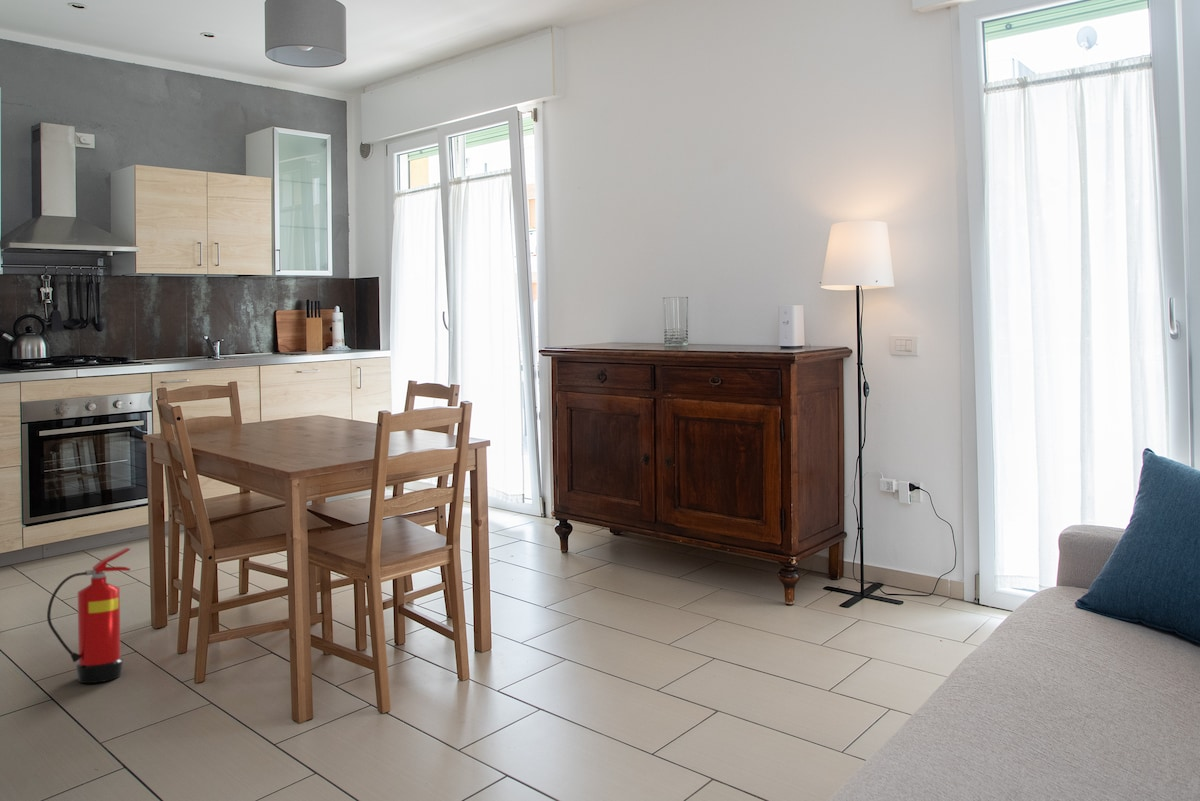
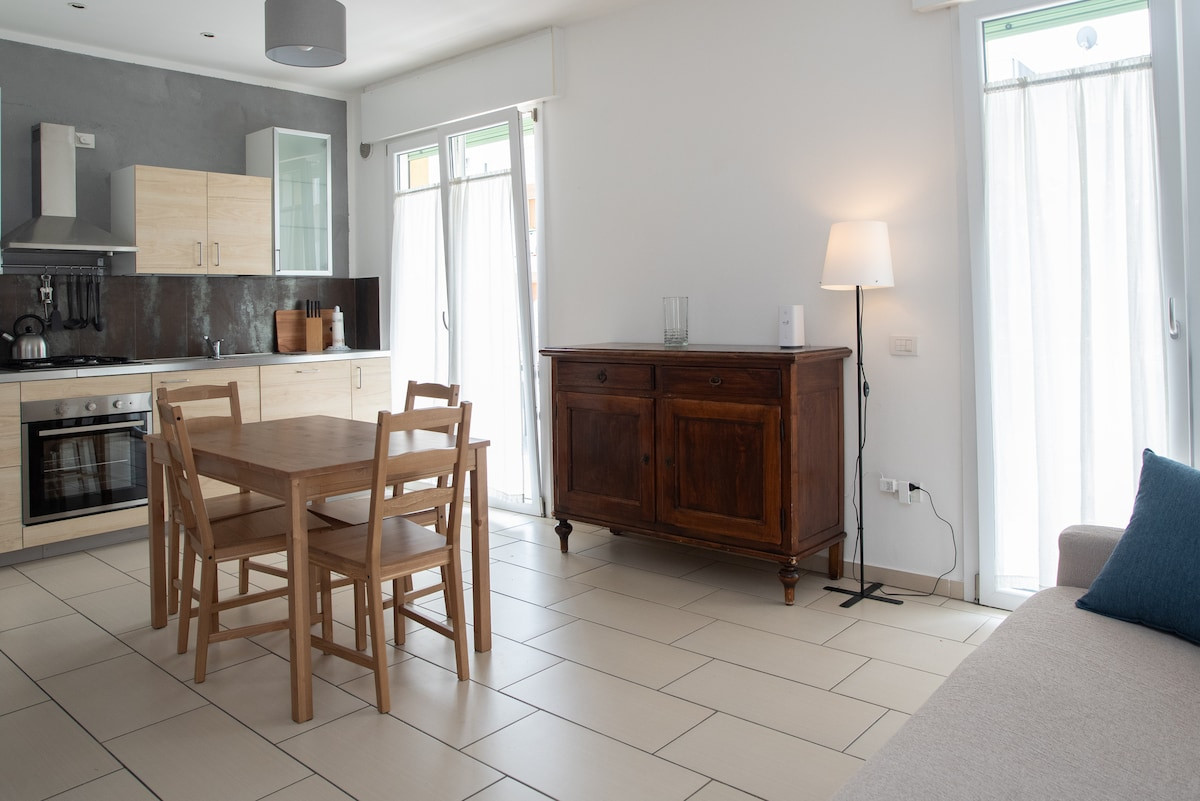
- fire extinguisher [46,547,131,684]
